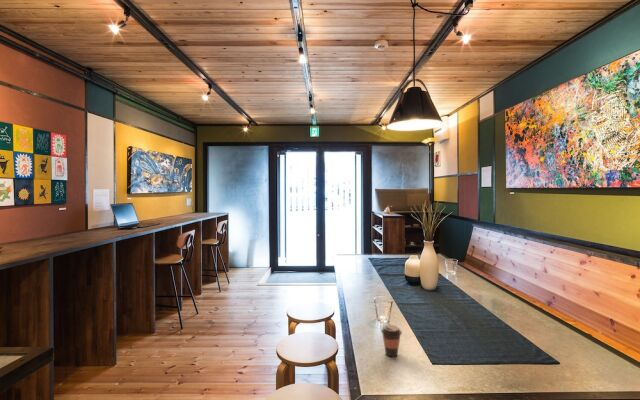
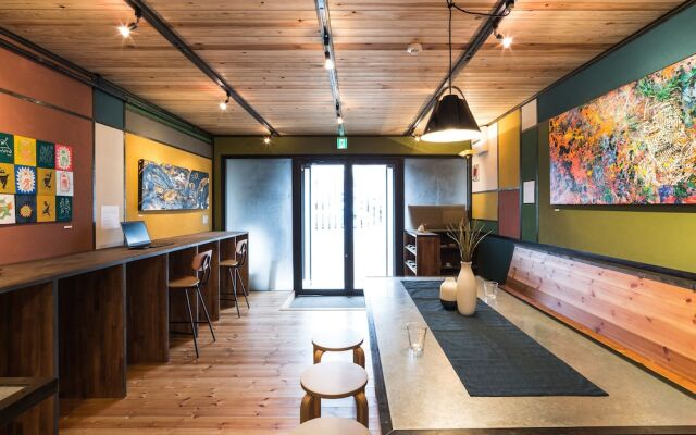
- coffee cup [380,324,403,358]
